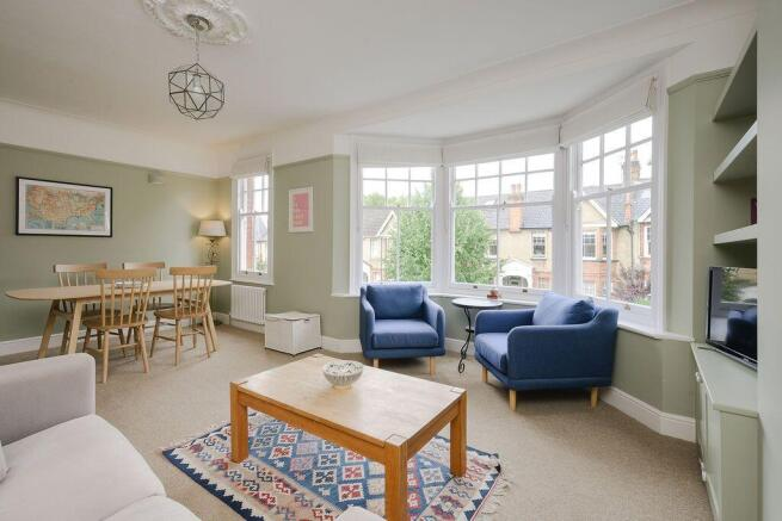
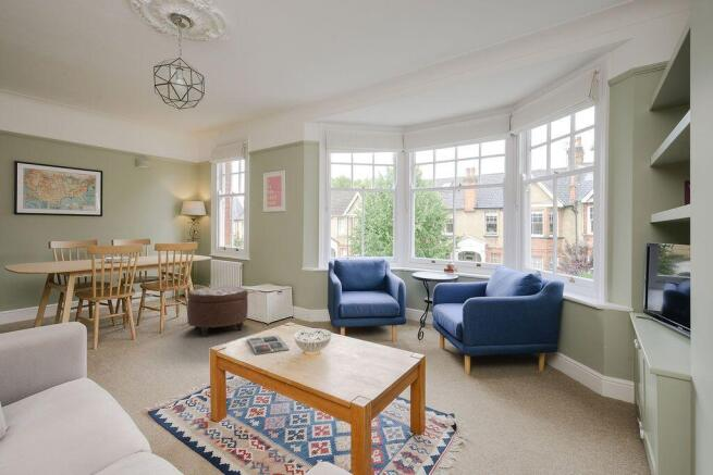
+ ottoman [186,286,249,337]
+ magazine [246,335,290,355]
